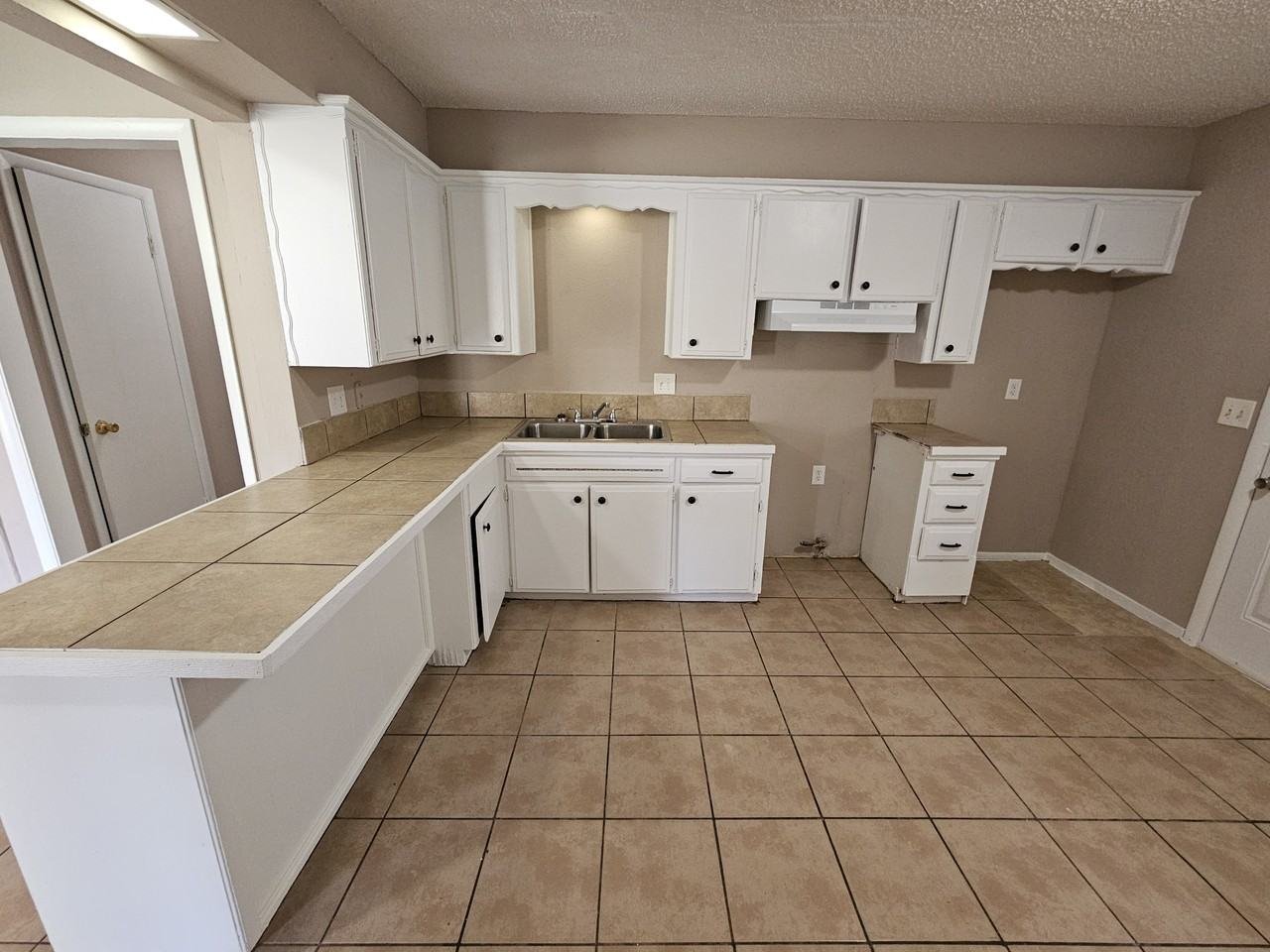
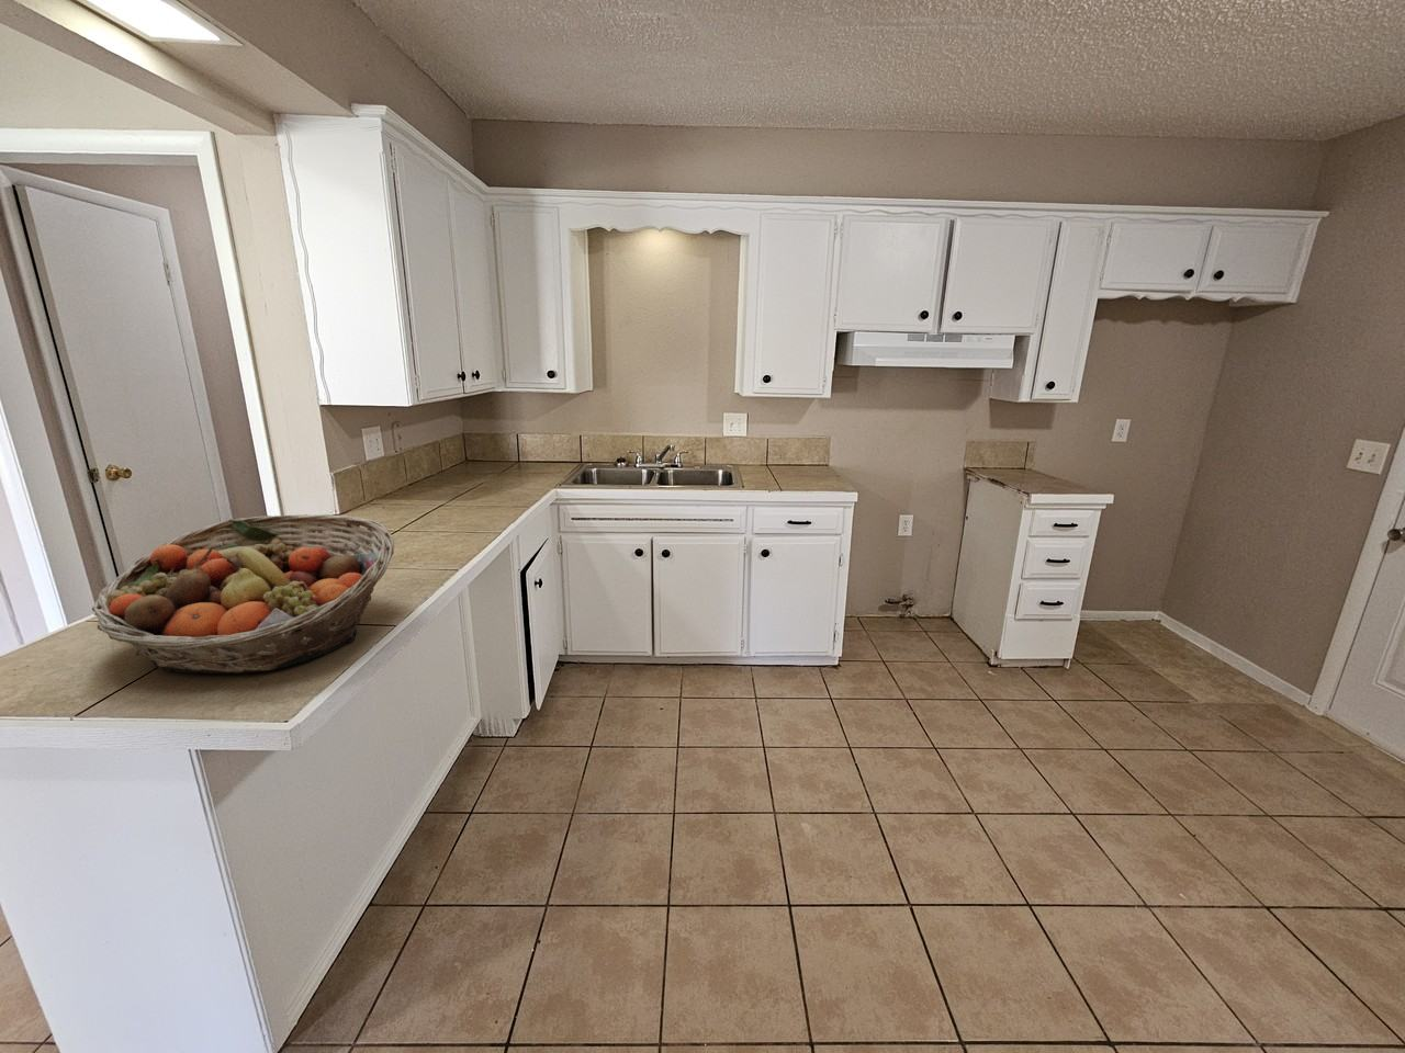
+ fruit basket [91,513,395,675]
